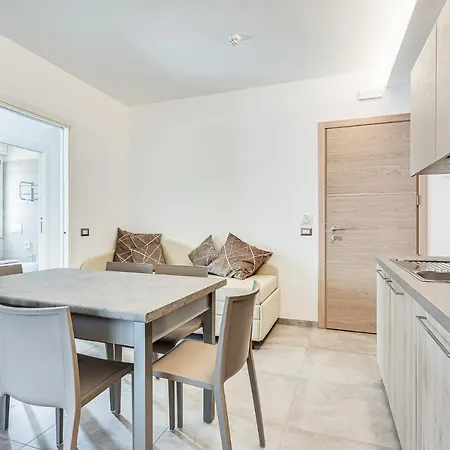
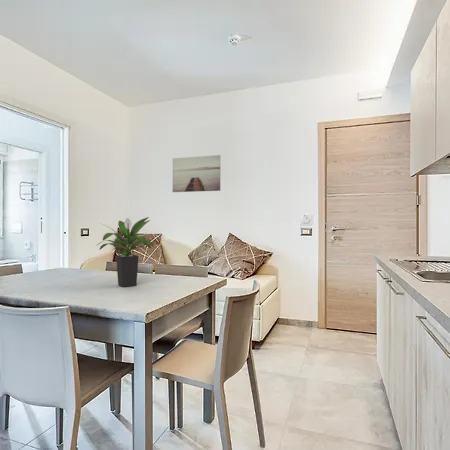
+ potted plant [95,216,155,288]
+ wall art [172,154,221,193]
